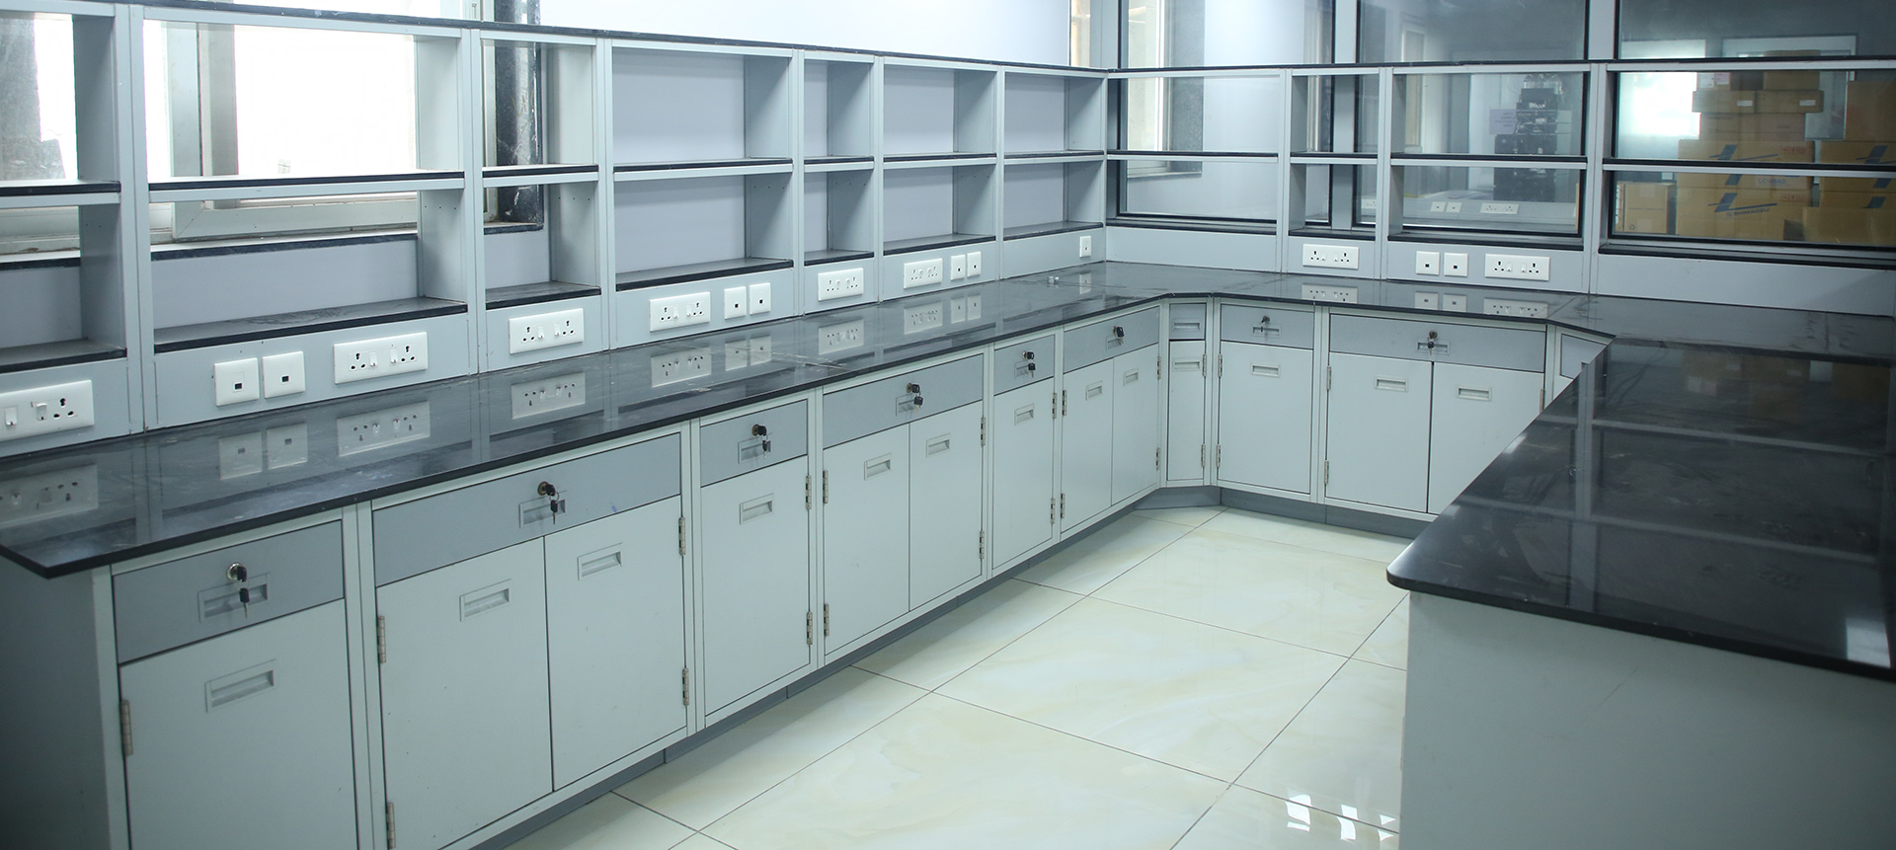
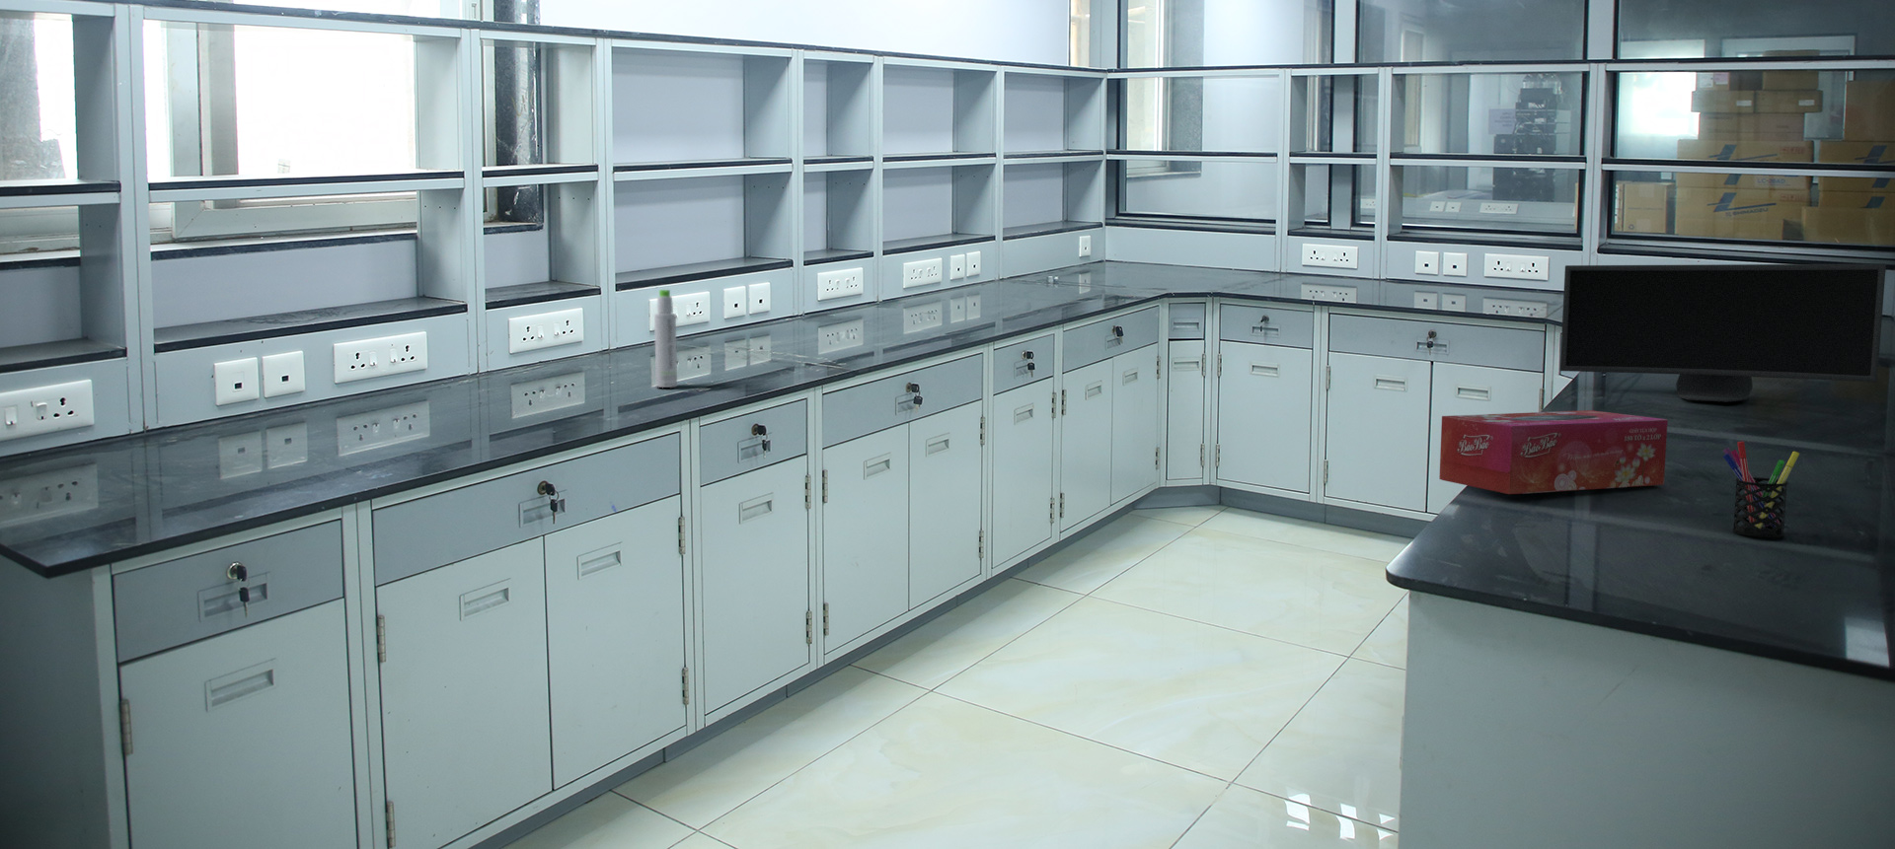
+ monitor [1559,262,1887,403]
+ tissue box [1438,409,1669,495]
+ bottle [654,289,678,389]
+ pen holder [1722,441,1801,539]
